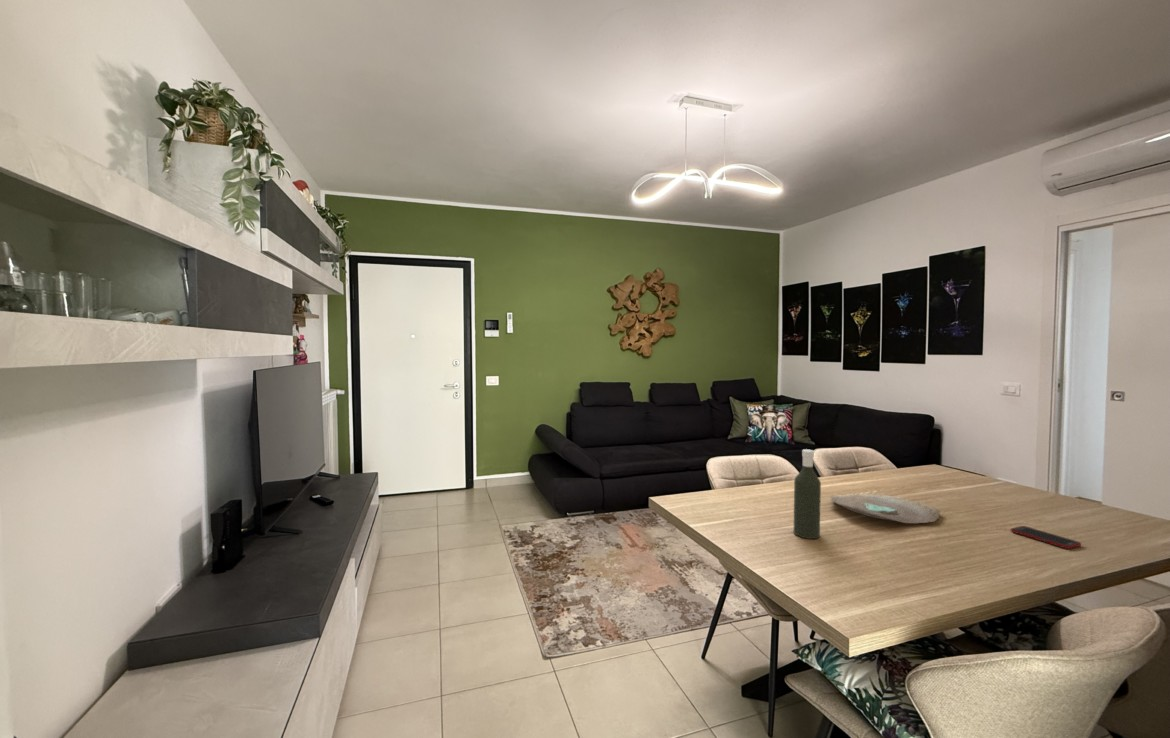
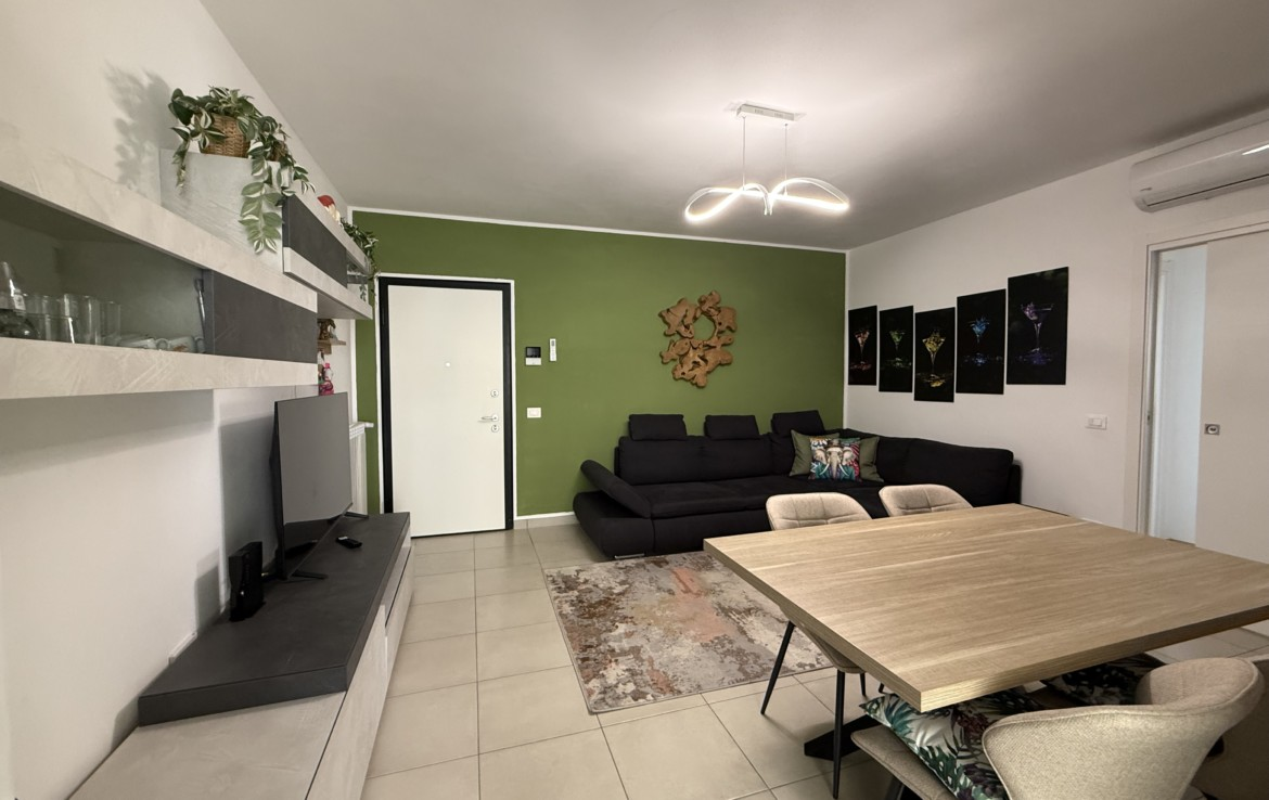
- bottle [793,448,822,540]
- cell phone [1010,525,1082,550]
- decorative bowl [829,493,941,524]
